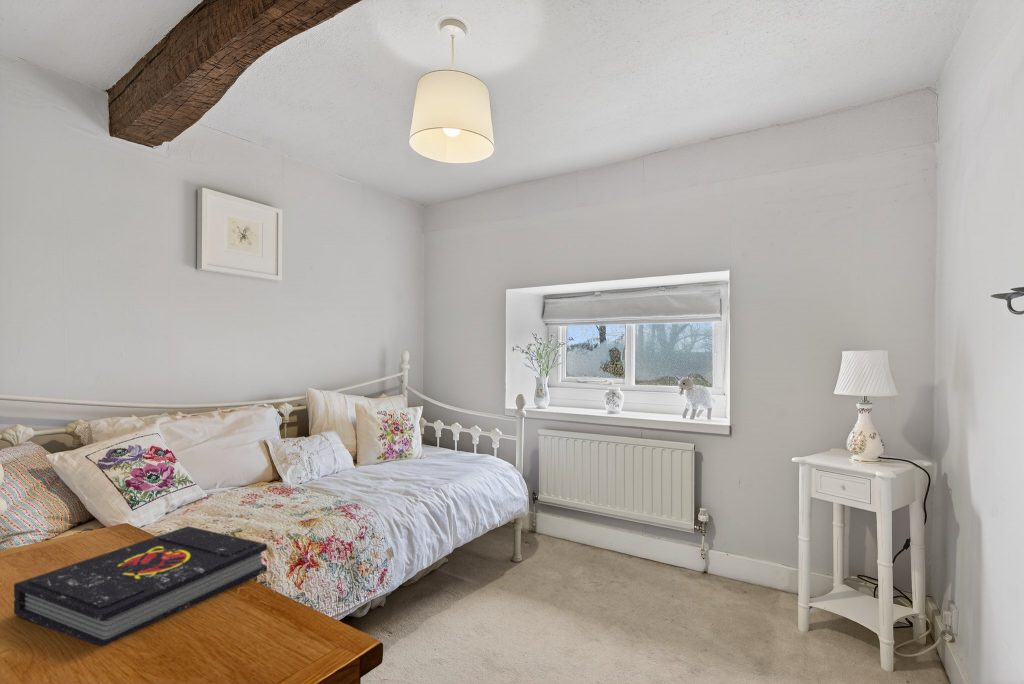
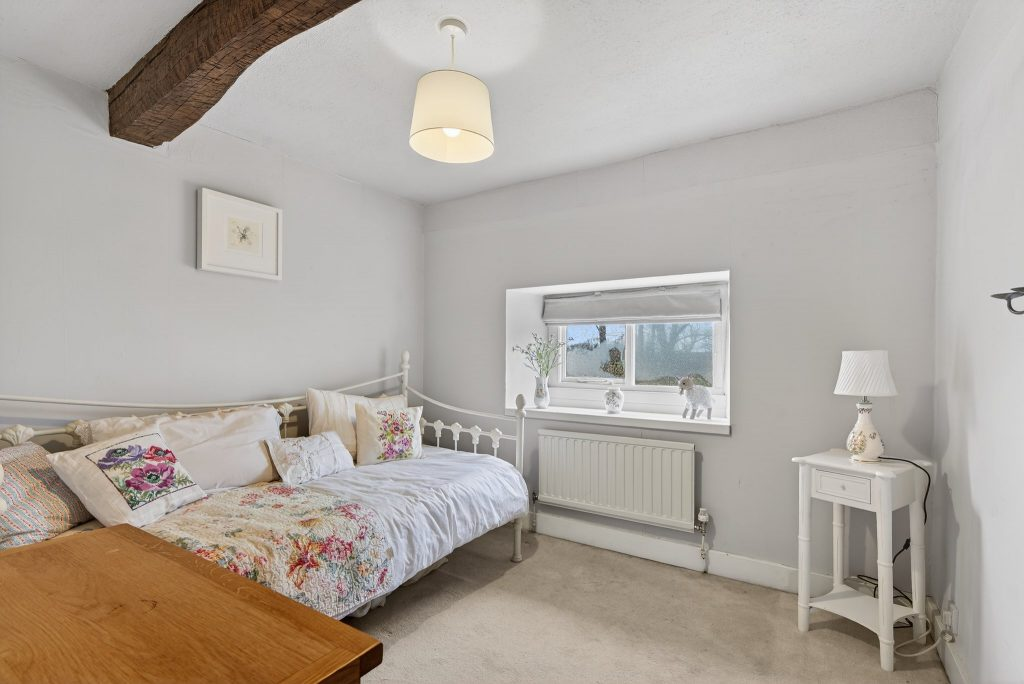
- book [13,525,268,647]
